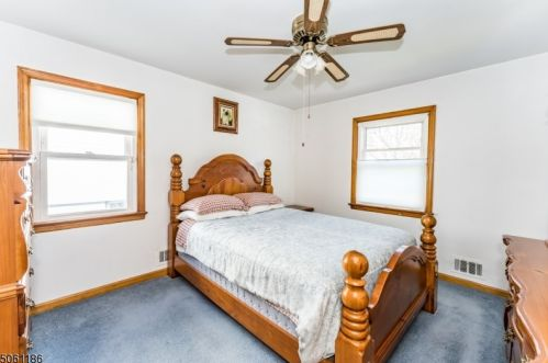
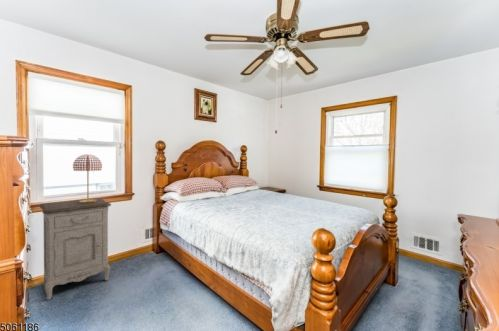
+ nightstand [38,197,112,301]
+ table lamp [72,153,103,203]
